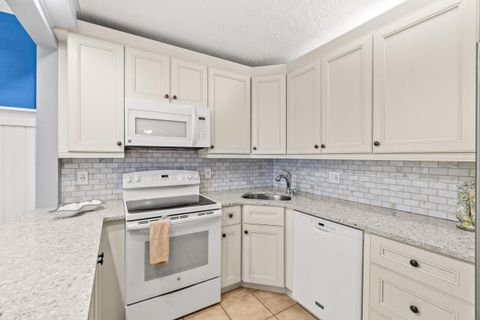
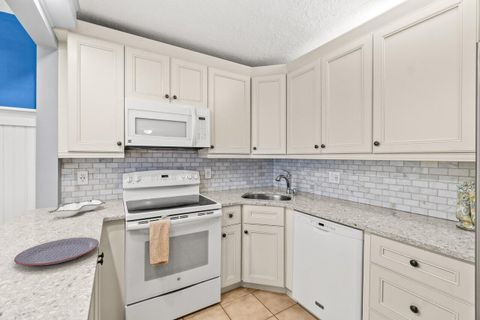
+ plate [13,236,100,267]
